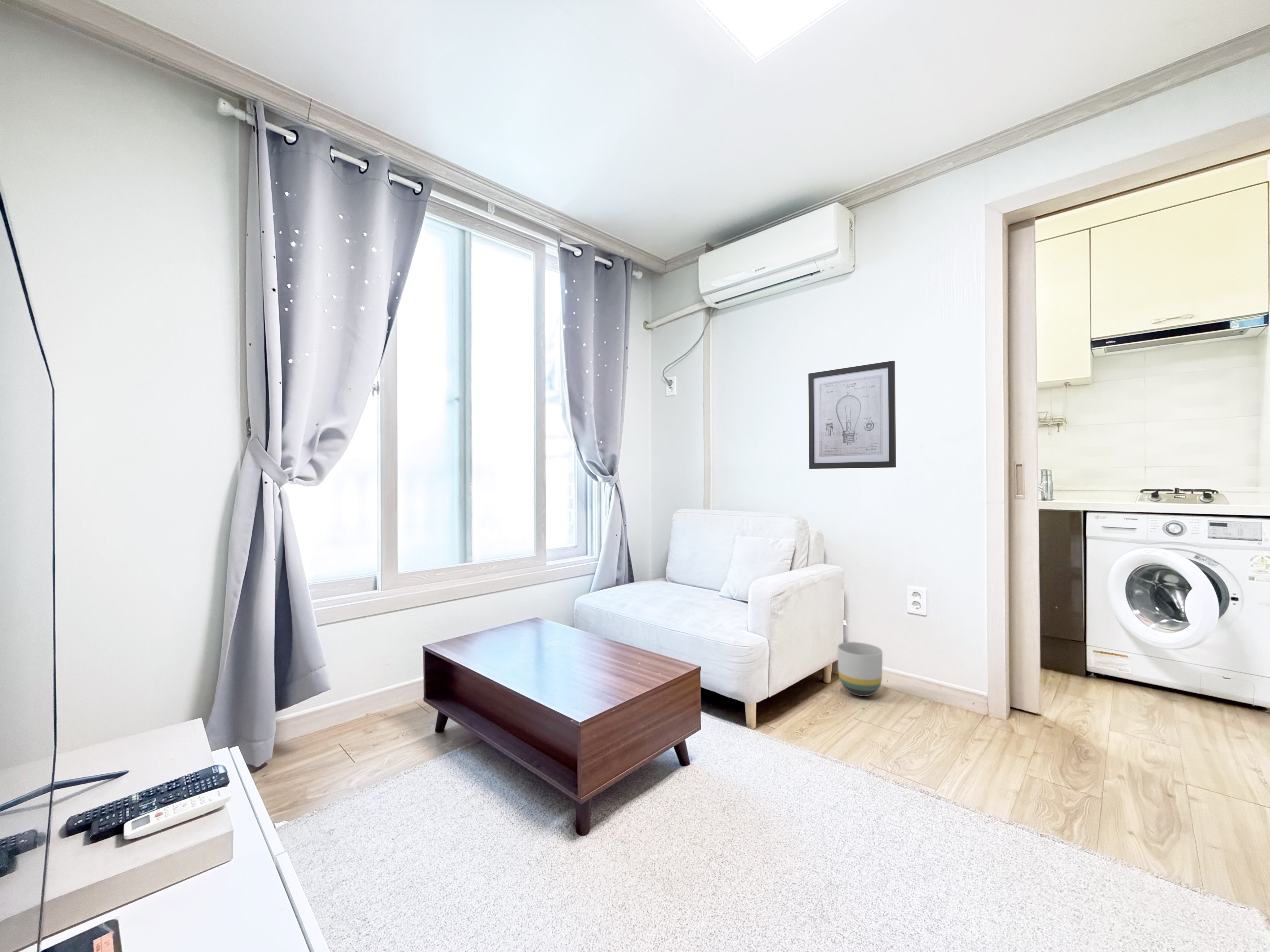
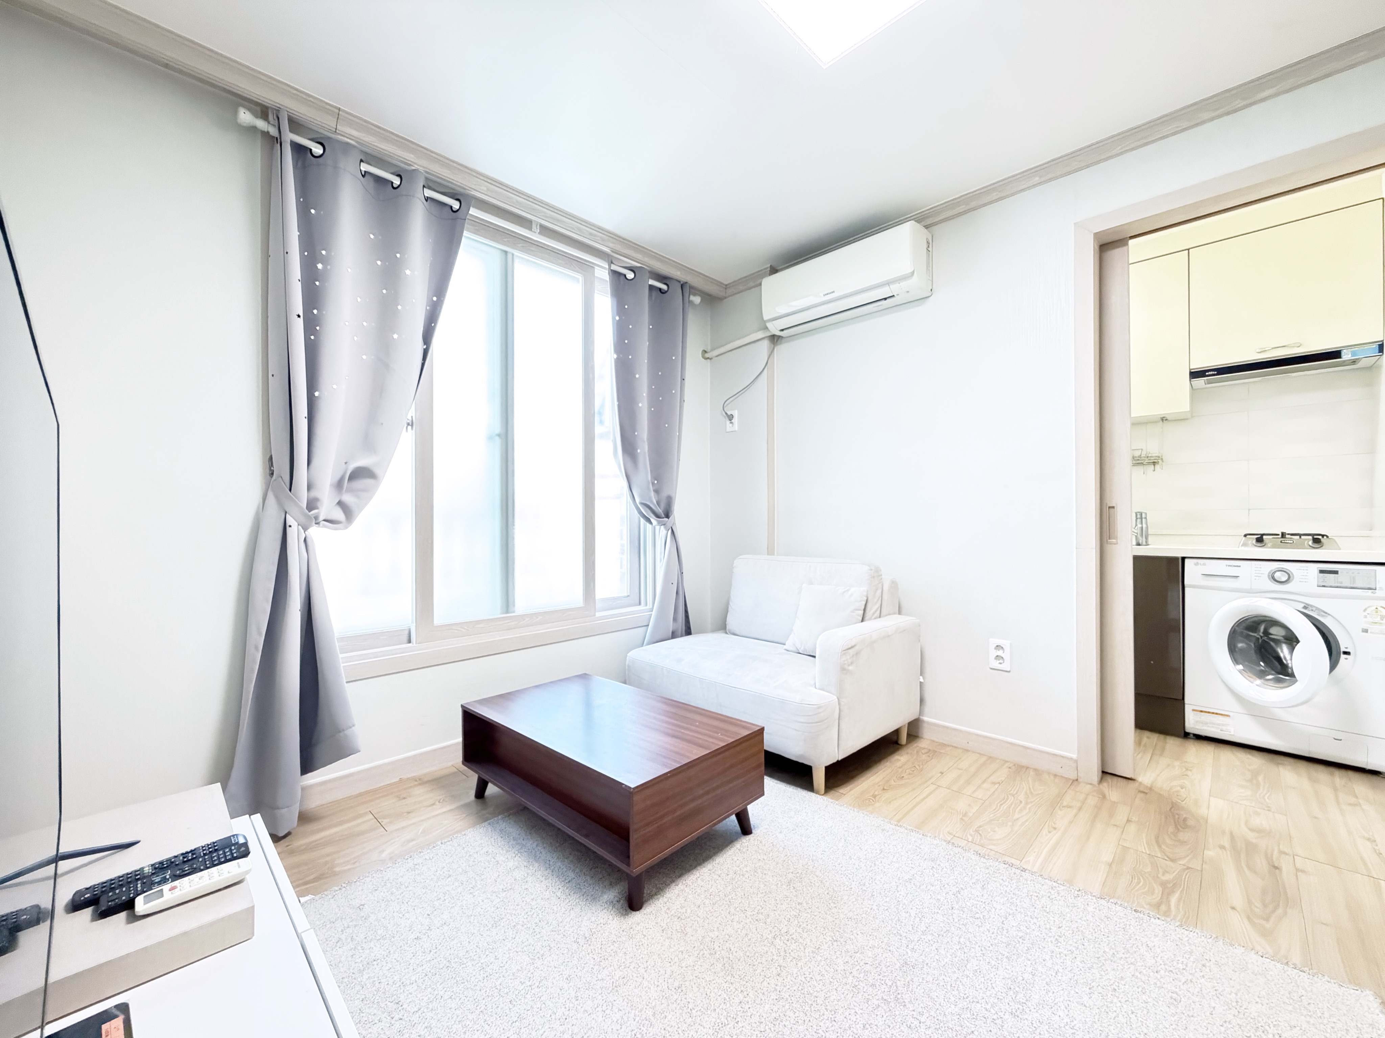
- wall art [808,360,896,469]
- planter [837,642,883,697]
